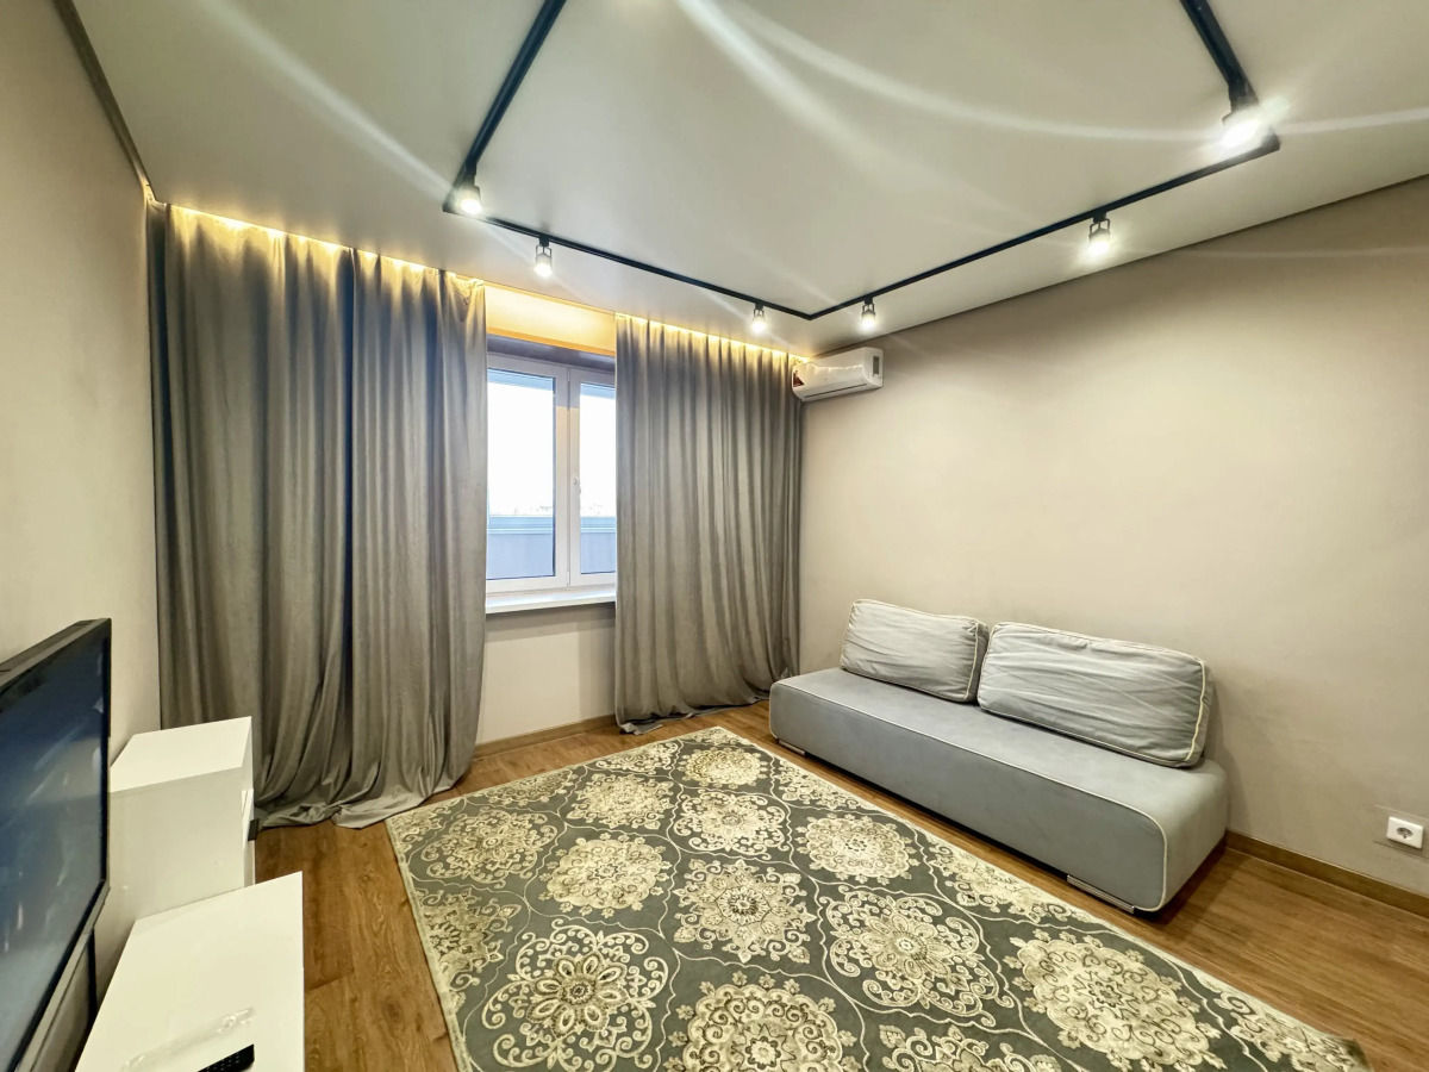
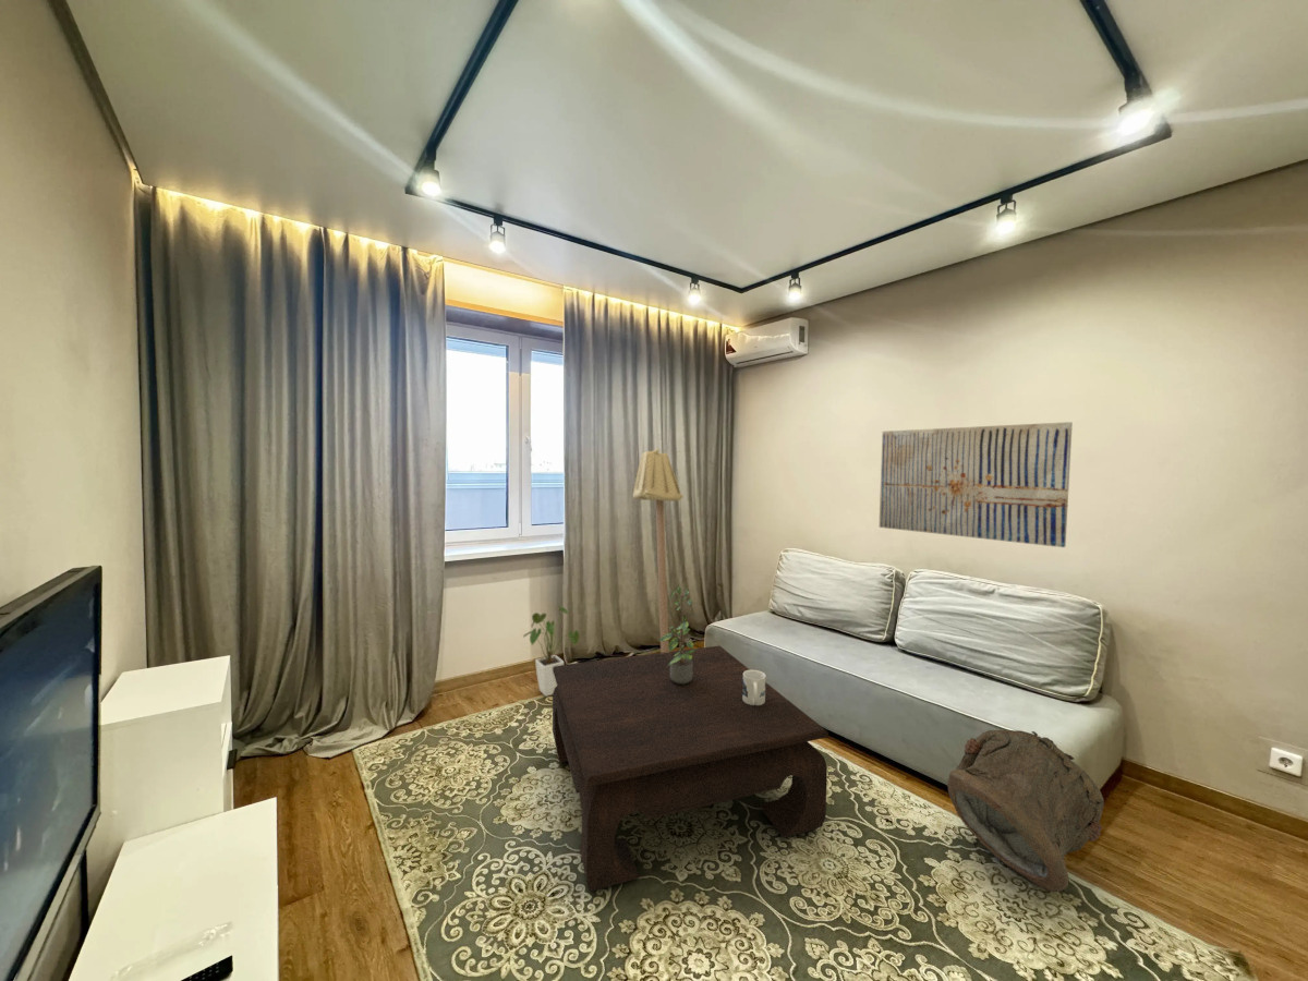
+ potted plant [658,583,698,685]
+ bag [946,729,1105,893]
+ mug [742,669,766,705]
+ coffee table [552,645,829,892]
+ floor lamp [631,448,685,653]
+ house plant [522,604,580,698]
+ wall art [879,421,1074,548]
